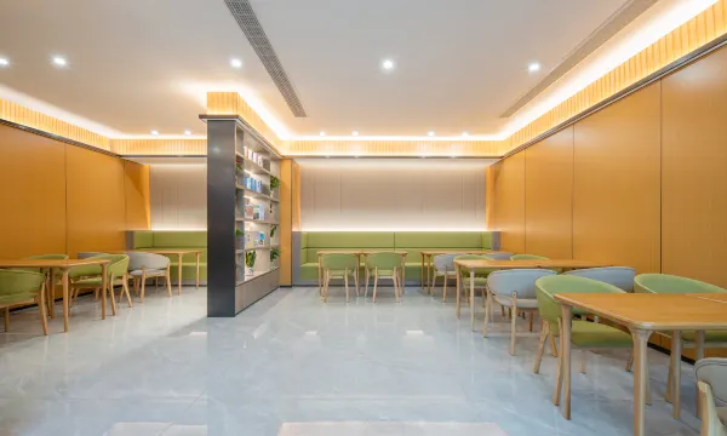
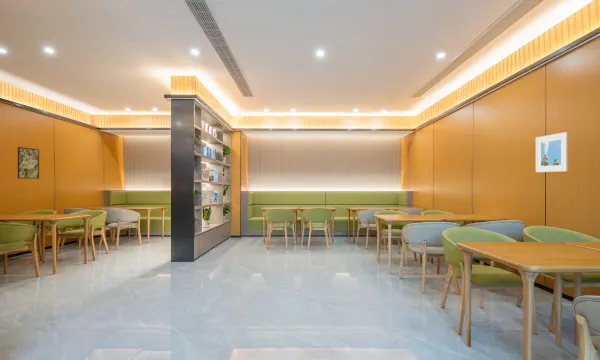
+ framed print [535,131,569,173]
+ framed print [17,146,40,180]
